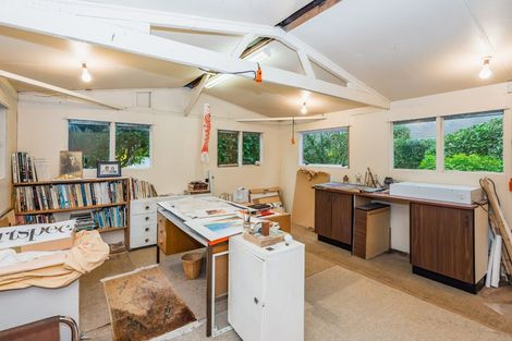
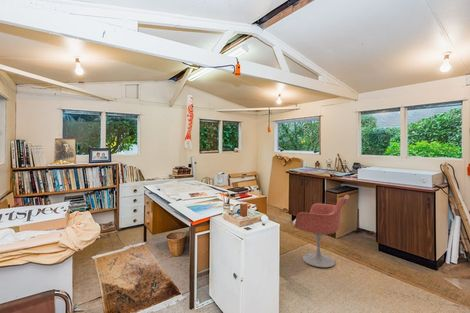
+ armchair [292,194,350,268]
